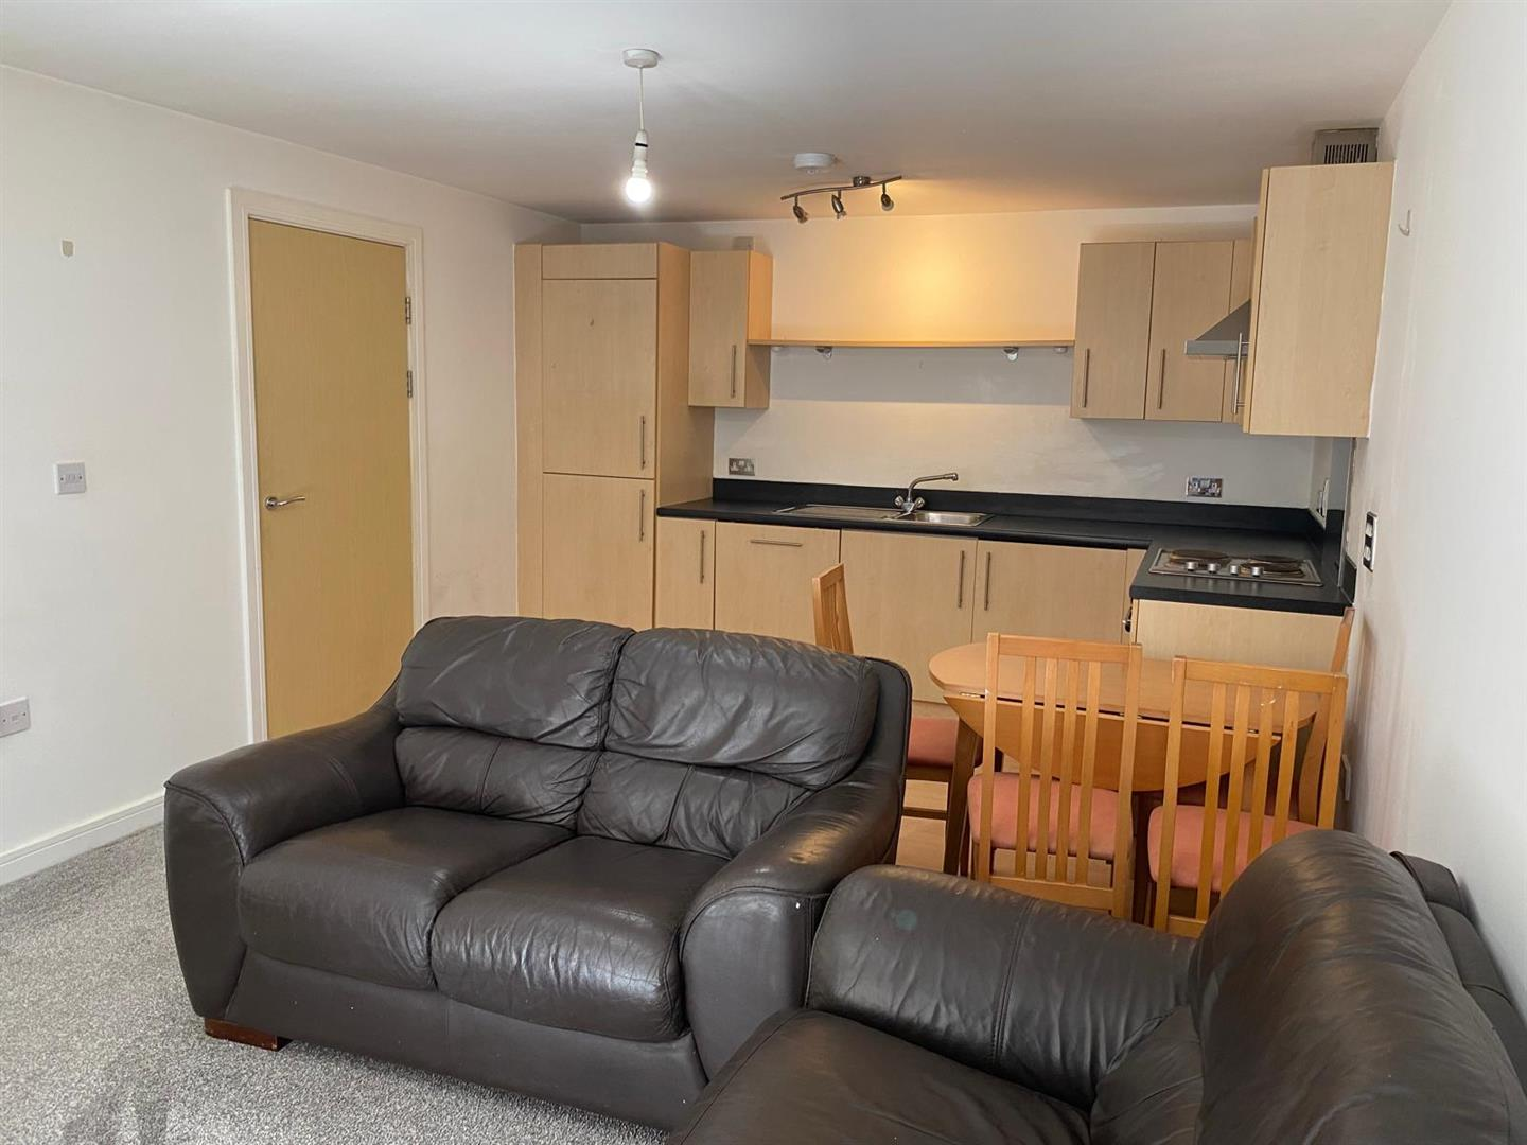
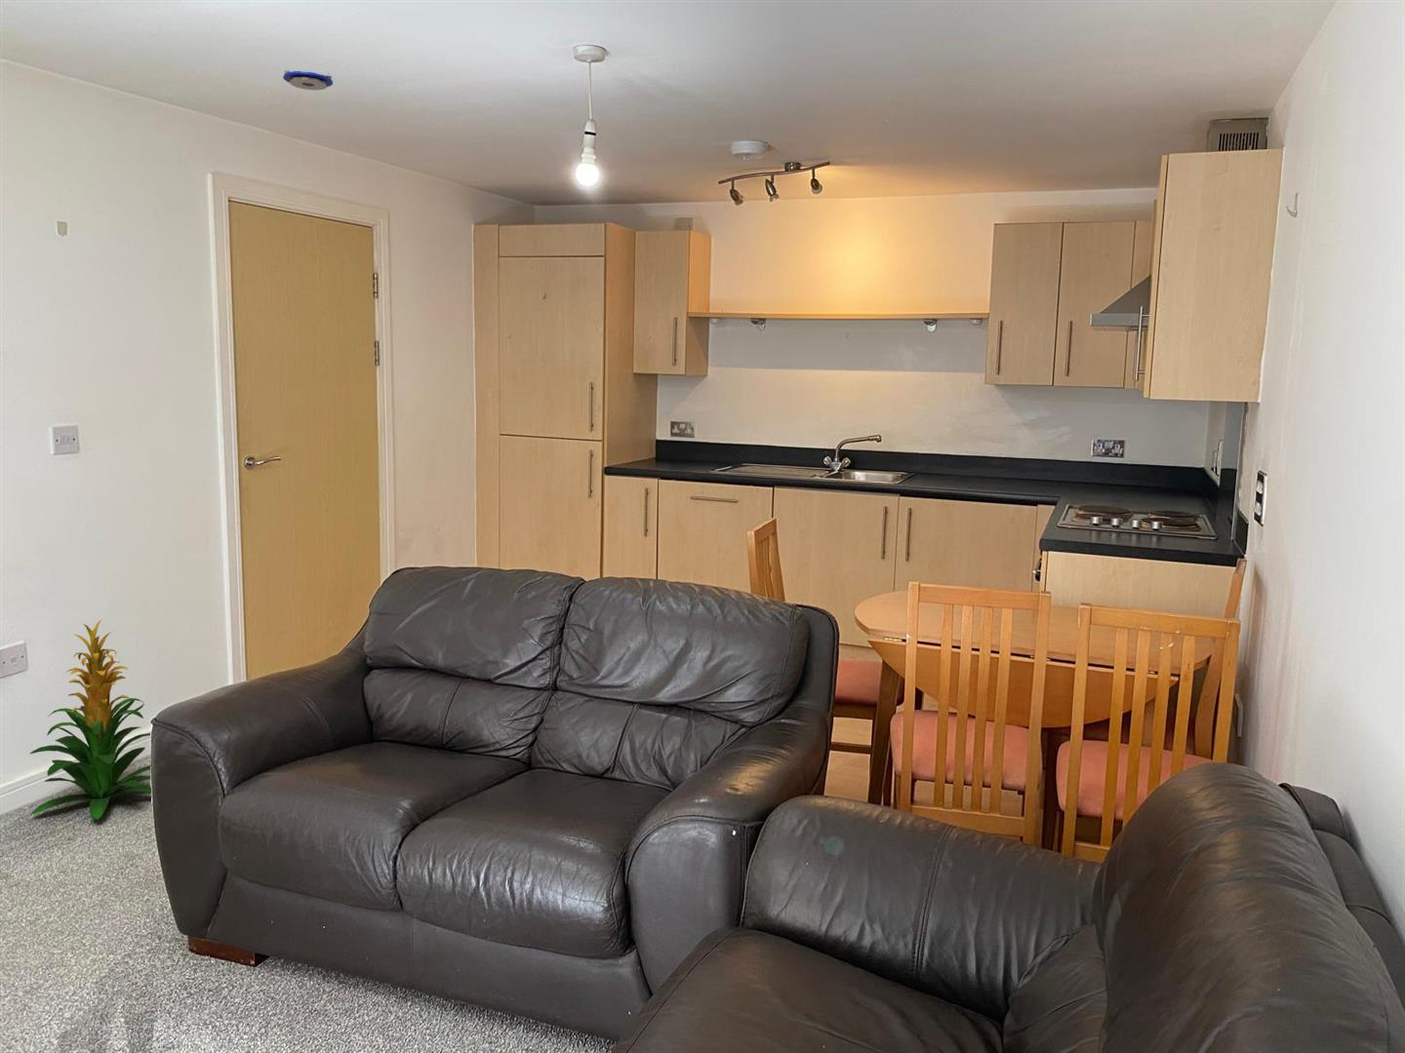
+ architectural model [282,67,334,91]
+ indoor plant [29,619,153,820]
